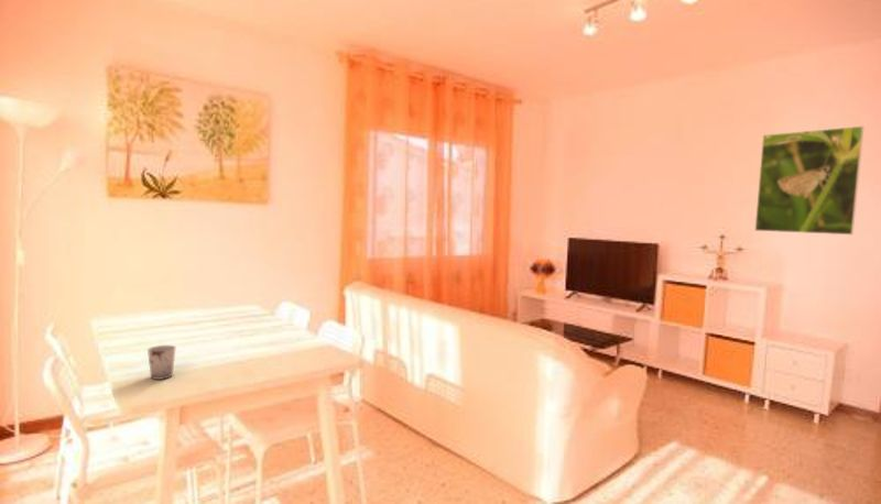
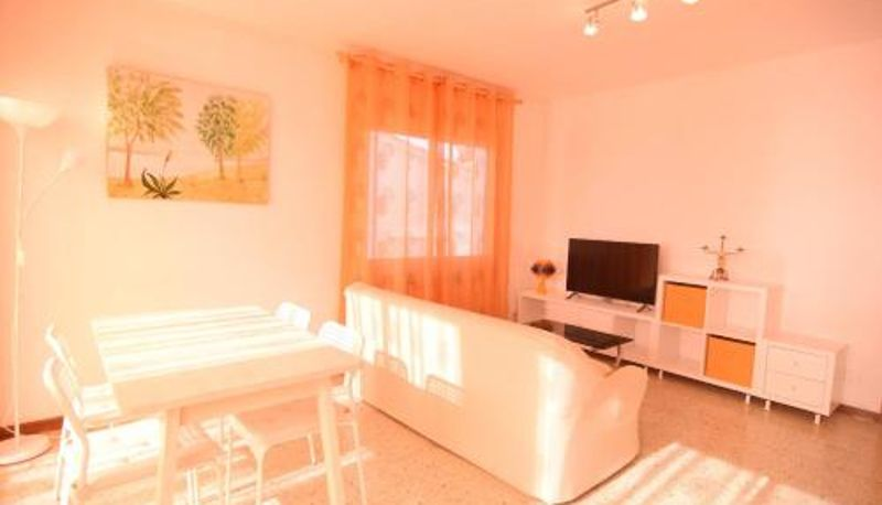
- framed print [753,125,864,235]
- cup [146,344,177,381]
